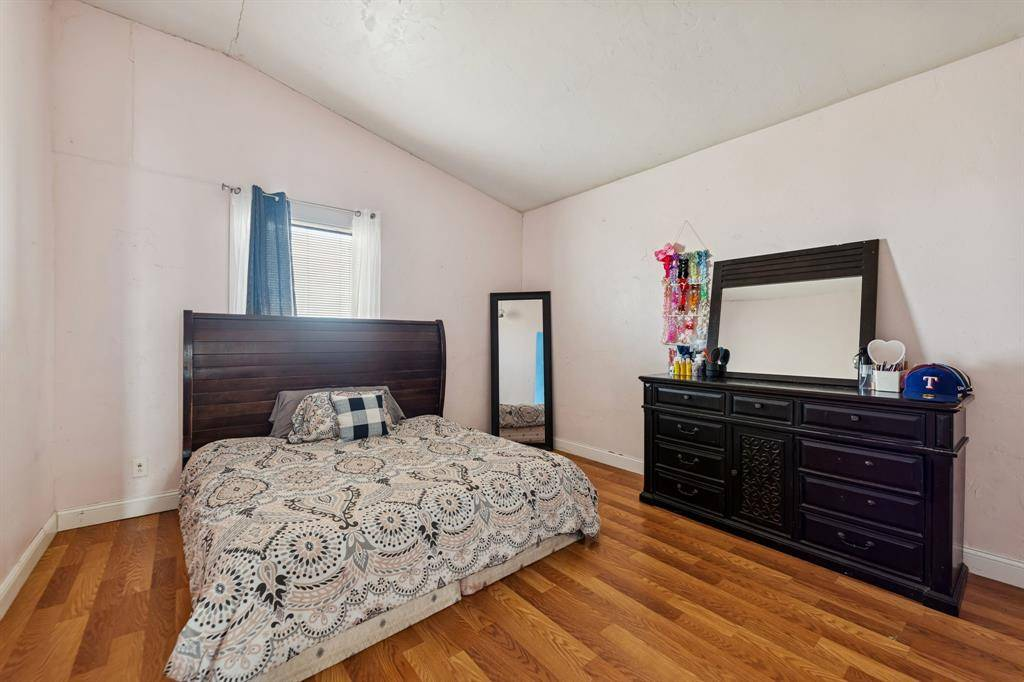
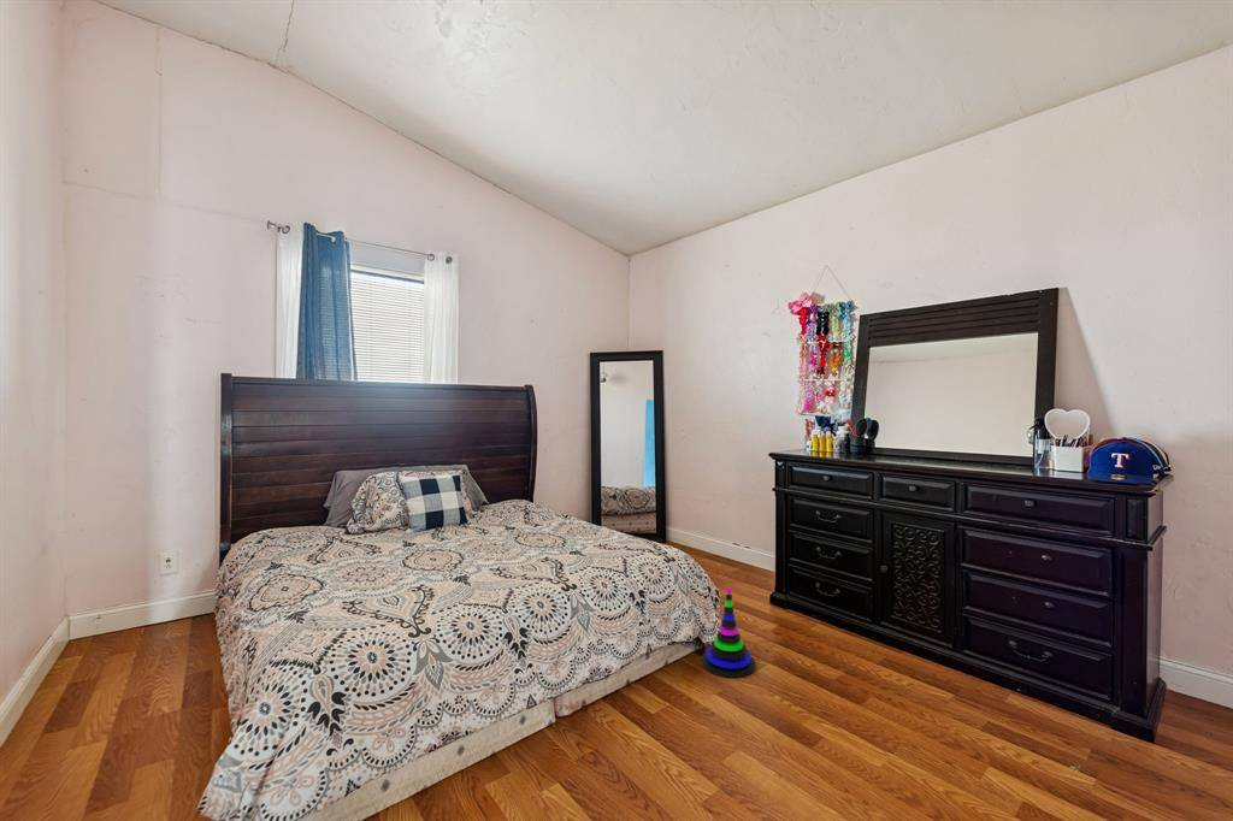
+ stacking toy [701,586,756,679]
